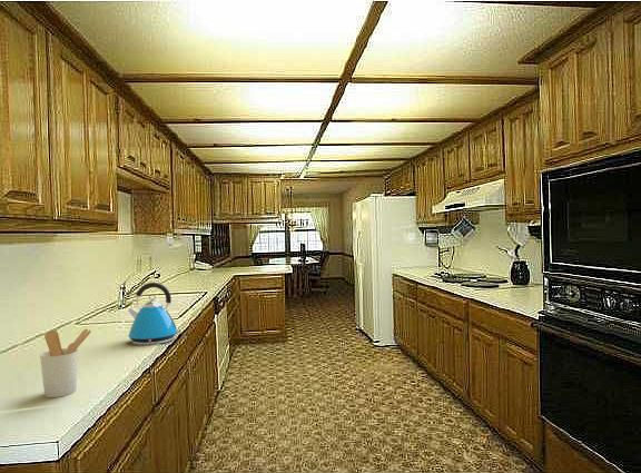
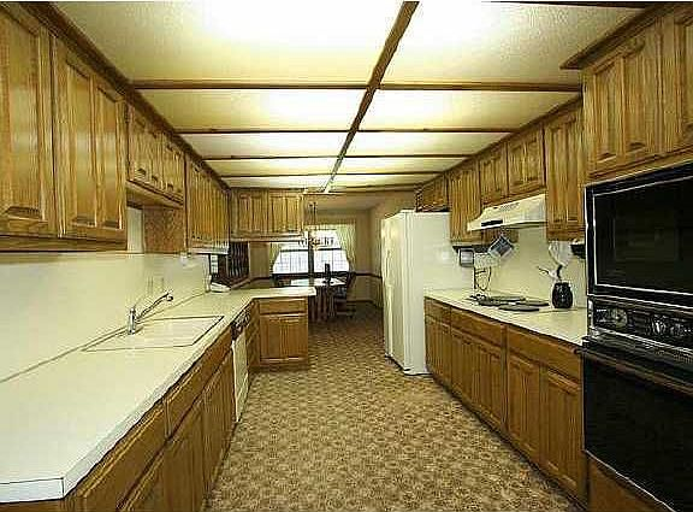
- utensil holder [39,327,92,398]
- kettle [126,282,183,346]
